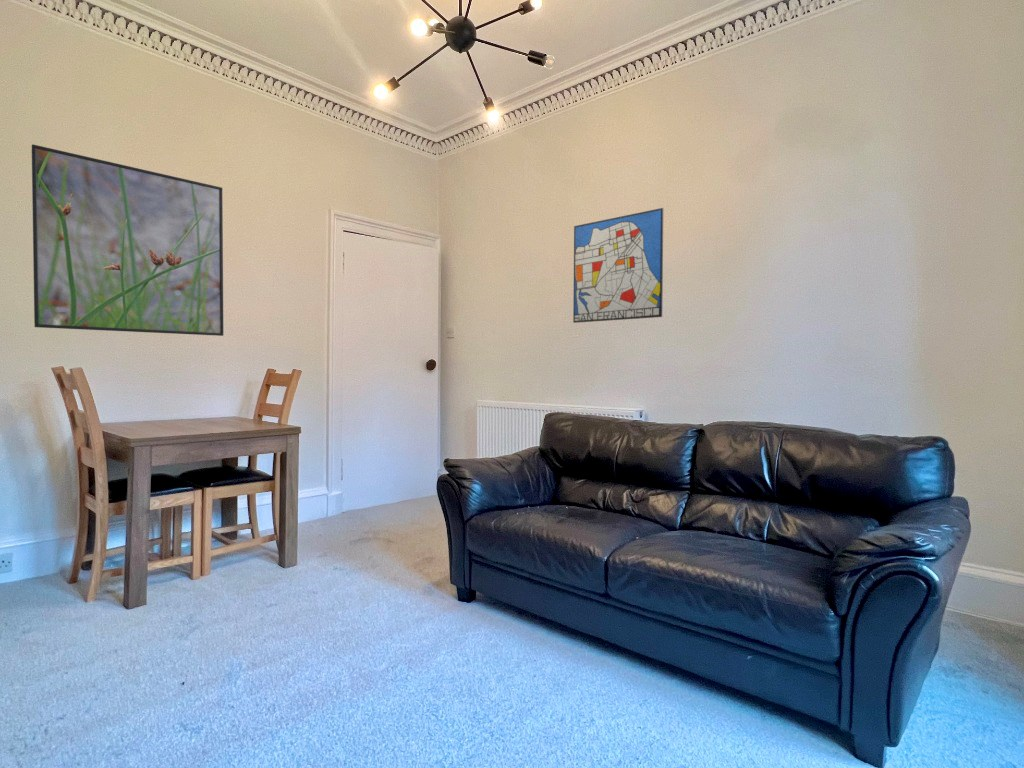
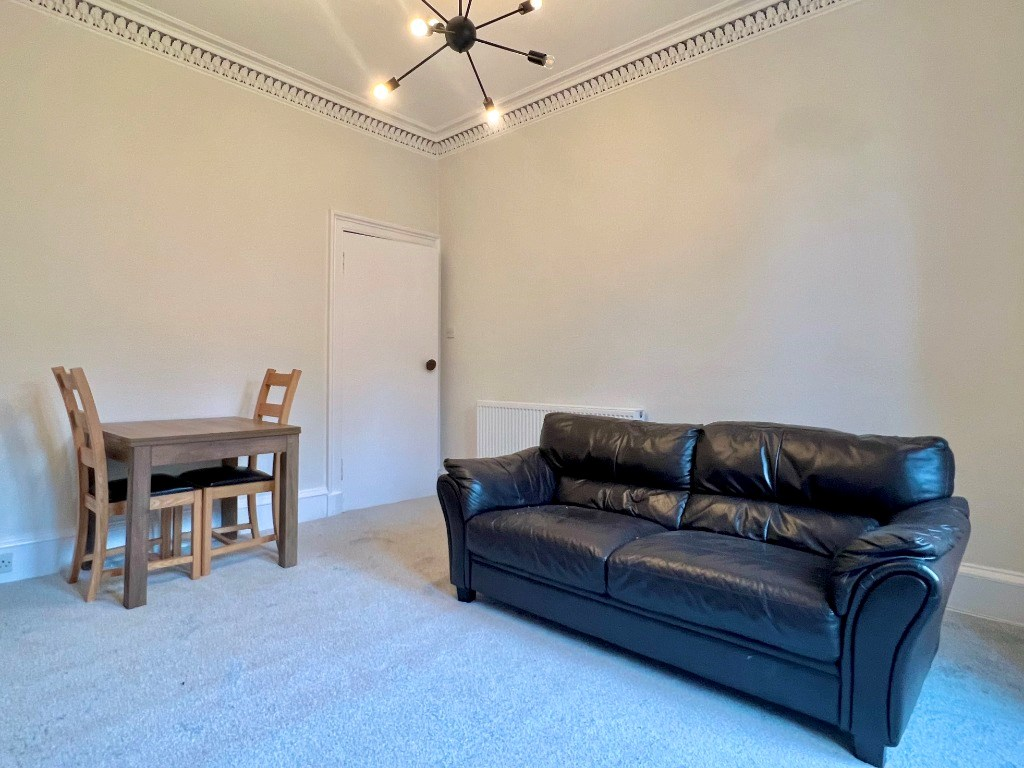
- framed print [31,144,224,337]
- wall art [572,207,664,324]
